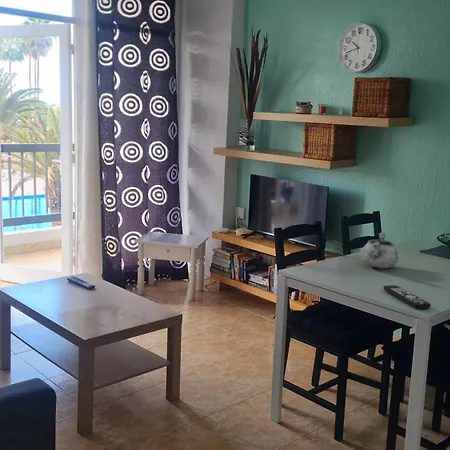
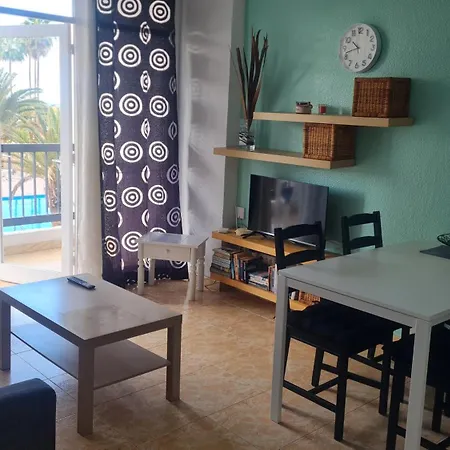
- decorative bowl [360,232,400,269]
- remote control [383,284,432,311]
